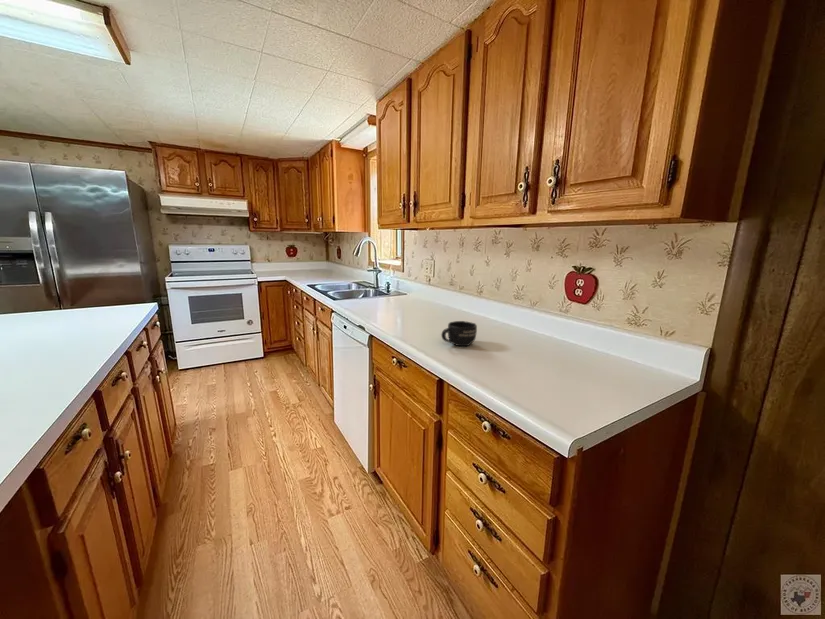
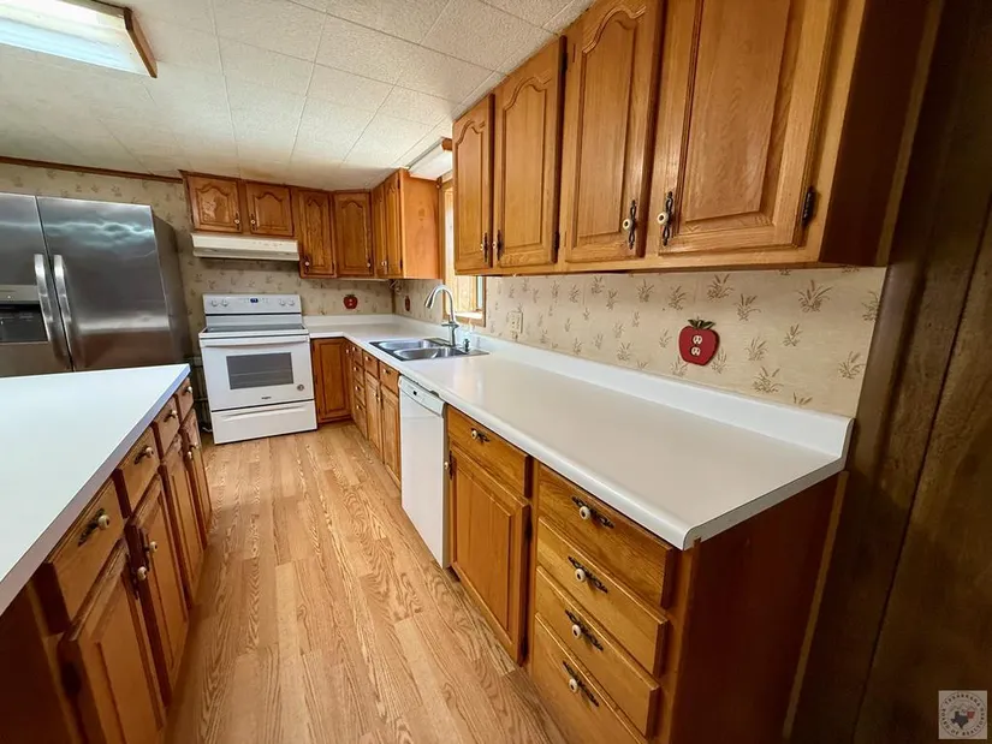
- mug [440,320,478,347]
